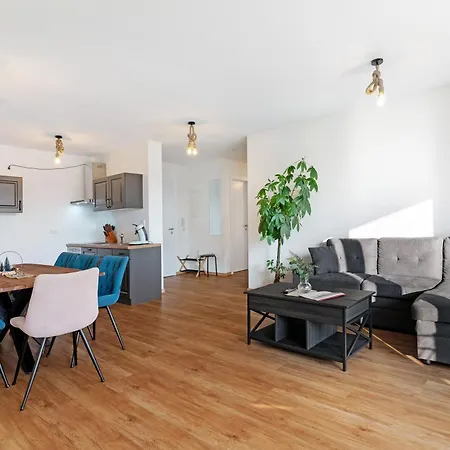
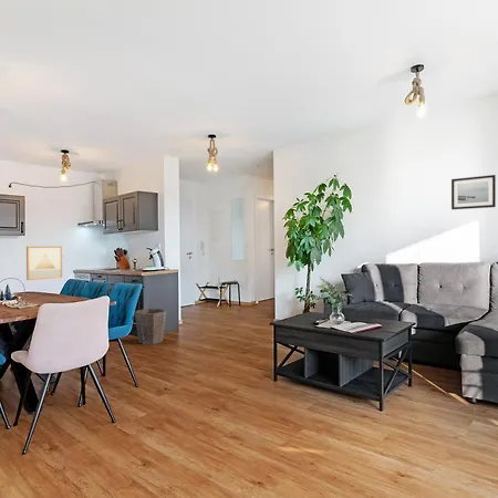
+ waste bin [134,308,167,345]
+ wall art [450,174,497,210]
+ wall art [25,246,63,281]
